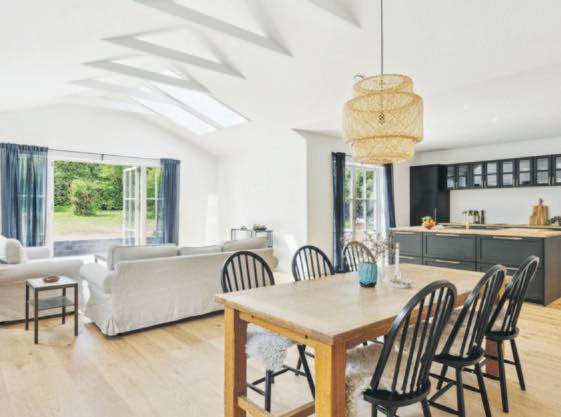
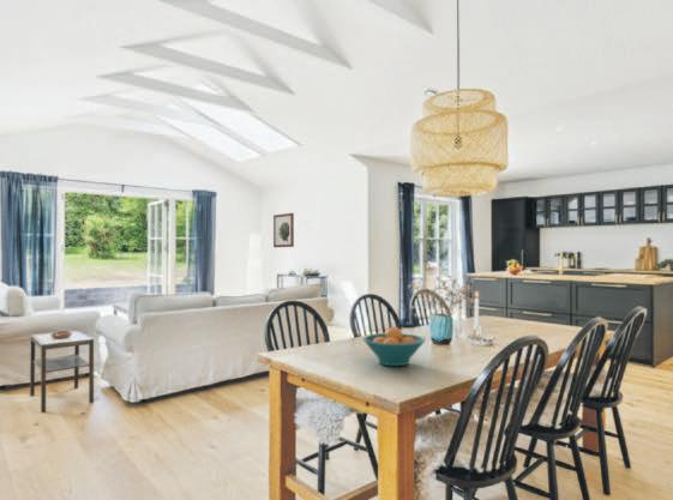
+ fruit bowl [362,326,427,367]
+ wall art [272,212,295,248]
